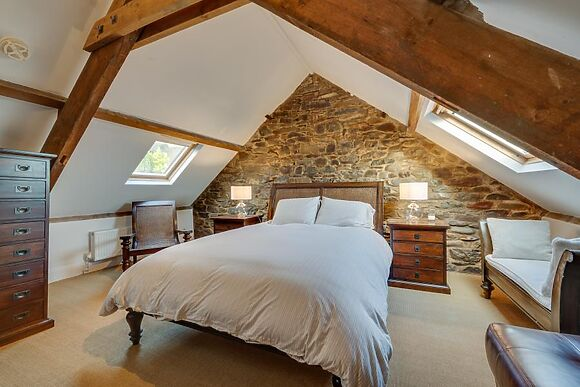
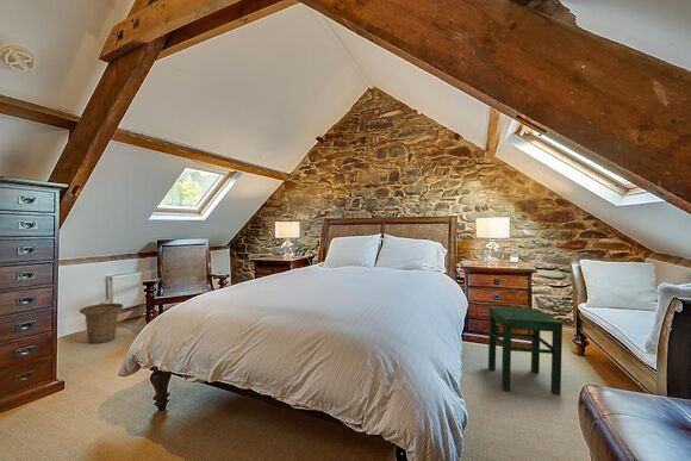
+ basket [79,303,124,344]
+ stool [487,305,564,397]
